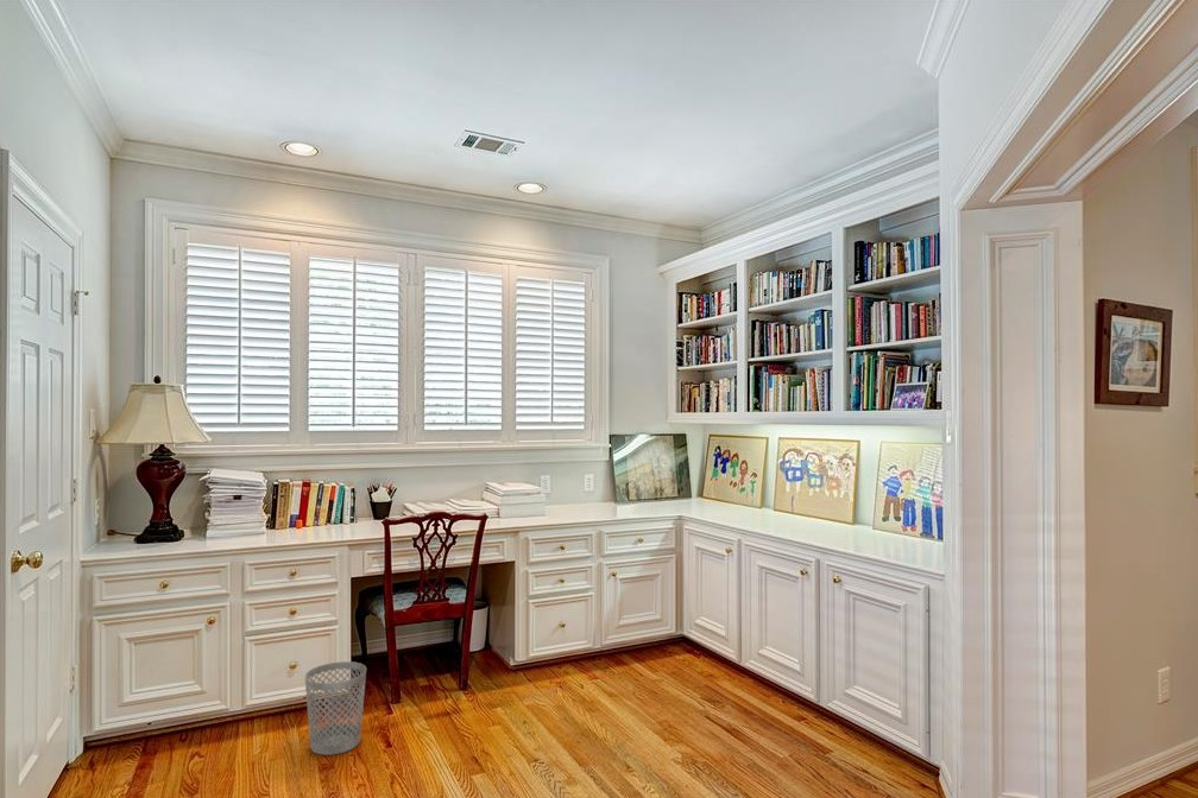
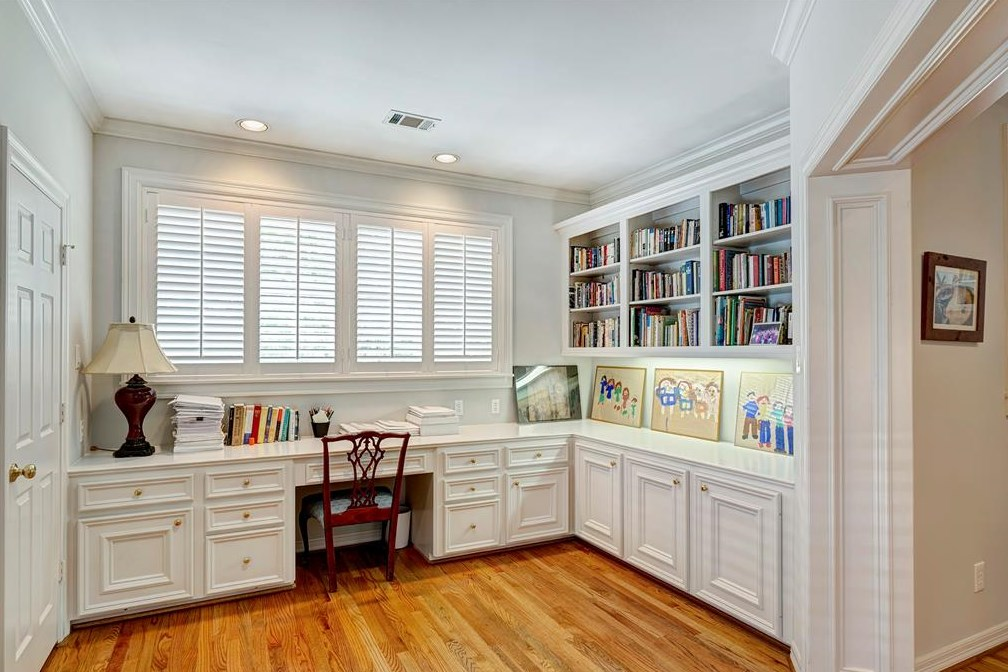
- wastebasket [303,660,367,756]
